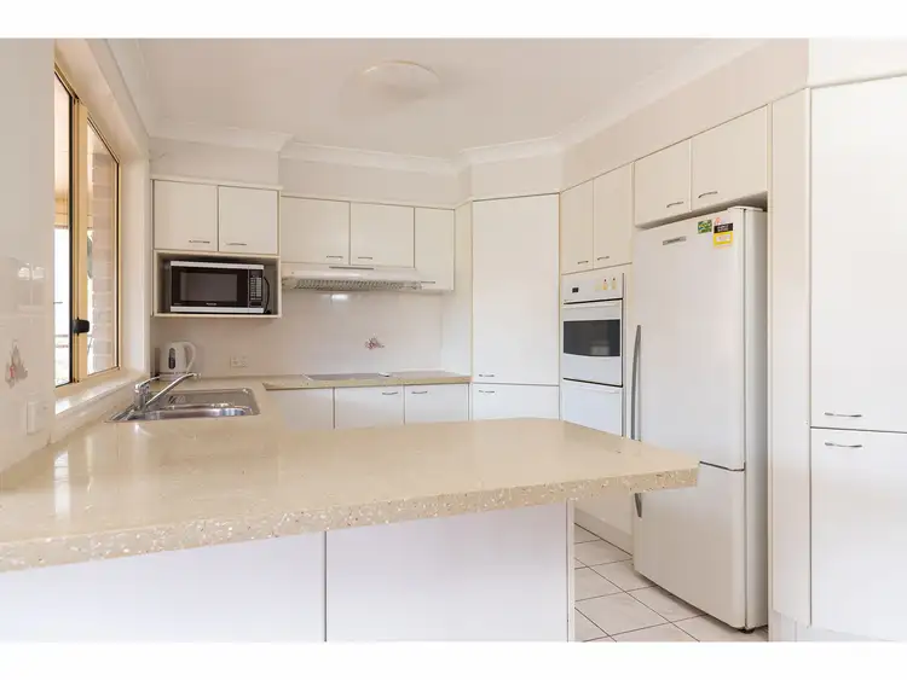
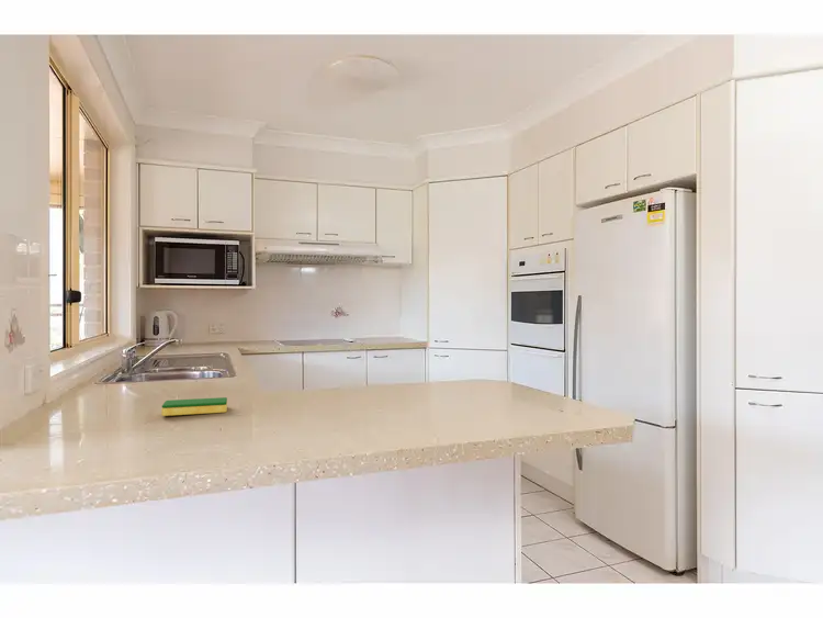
+ dish sponge [161,396,228,417]
